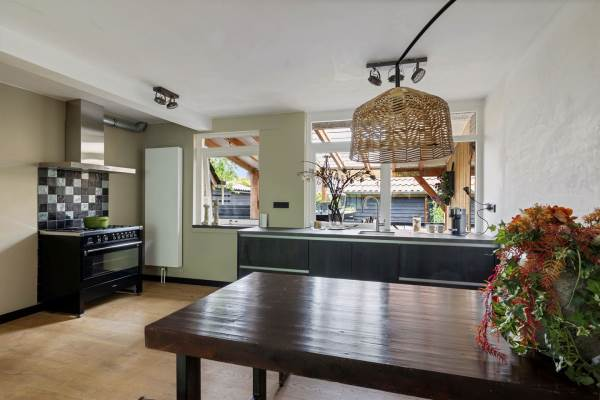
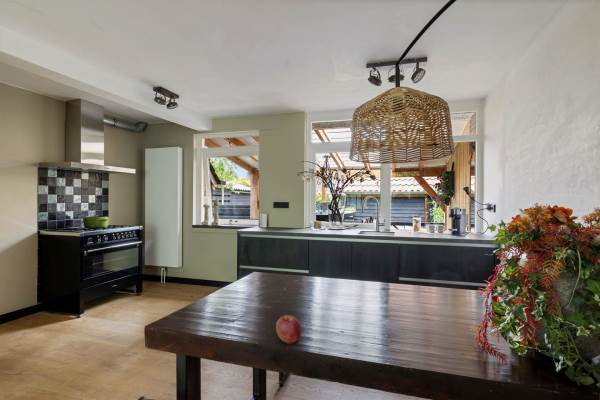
+ apple [275,314,302,345]
